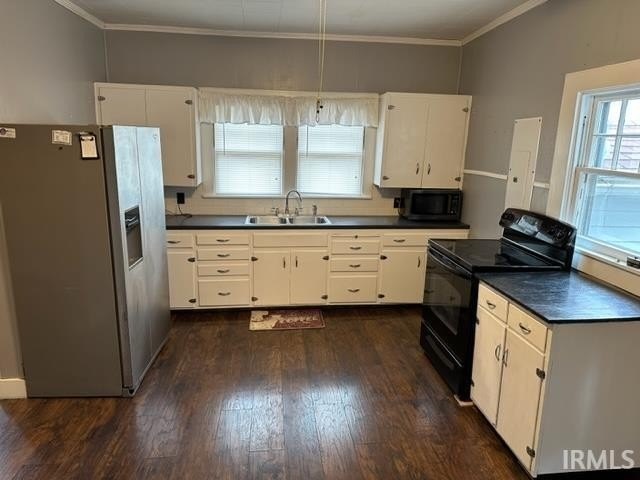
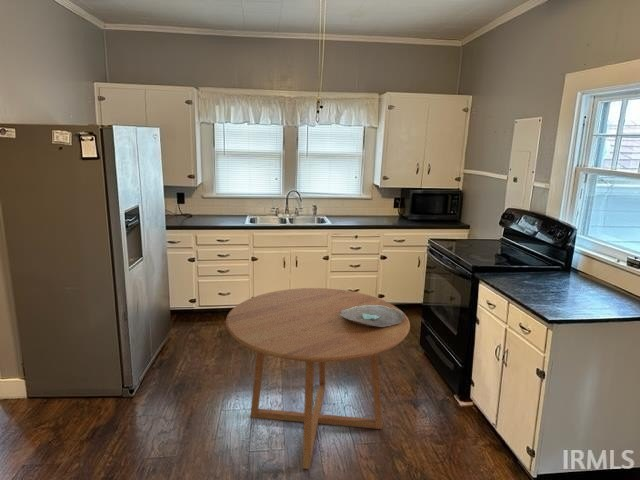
+ decorative bowl [340,305,406,327]
+ dining table [225,287,411,470]
